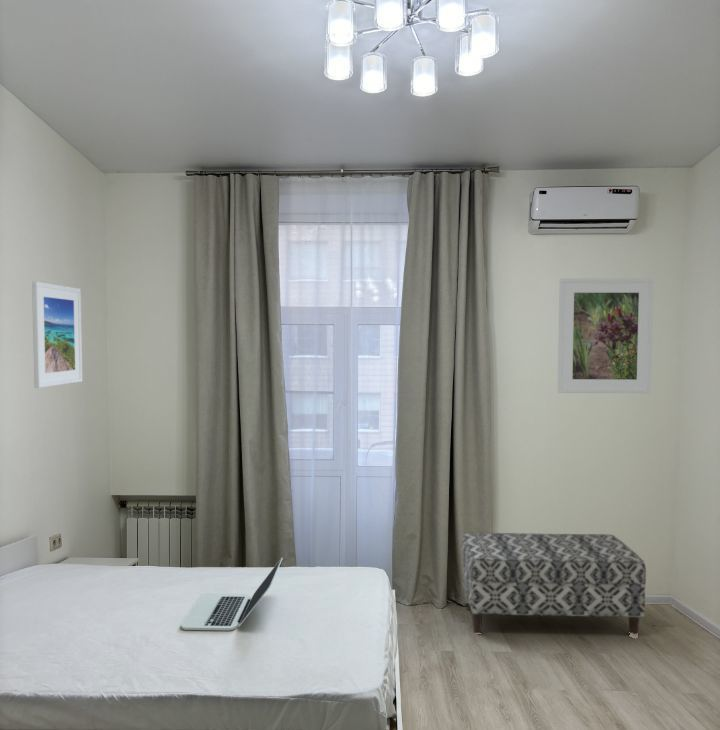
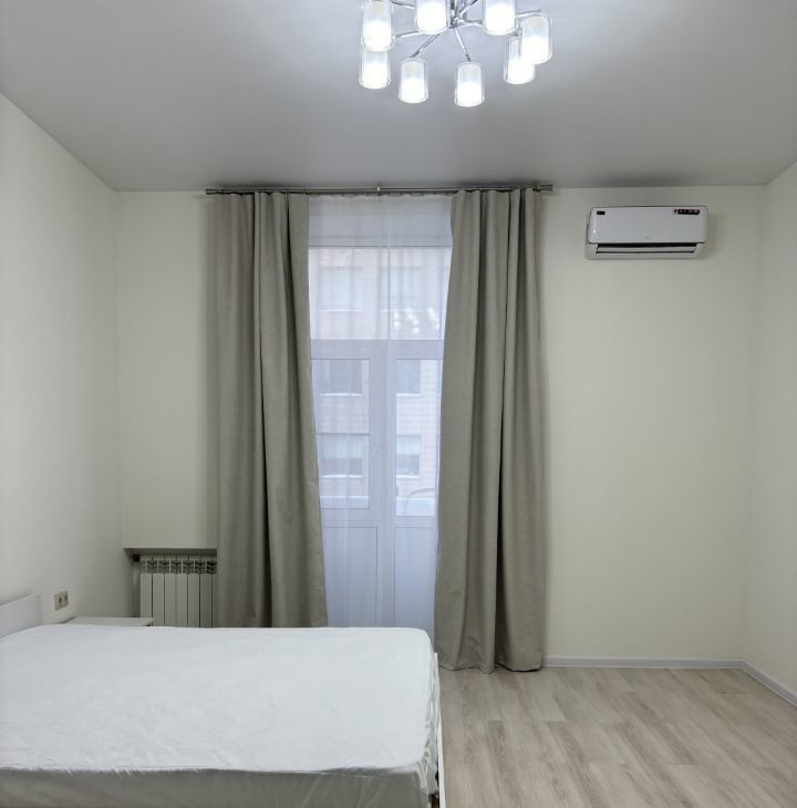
- bench [460,532,647,635]
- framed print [557,278,655,394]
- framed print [31,281,83,389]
- laptop [180,557,284,632]
